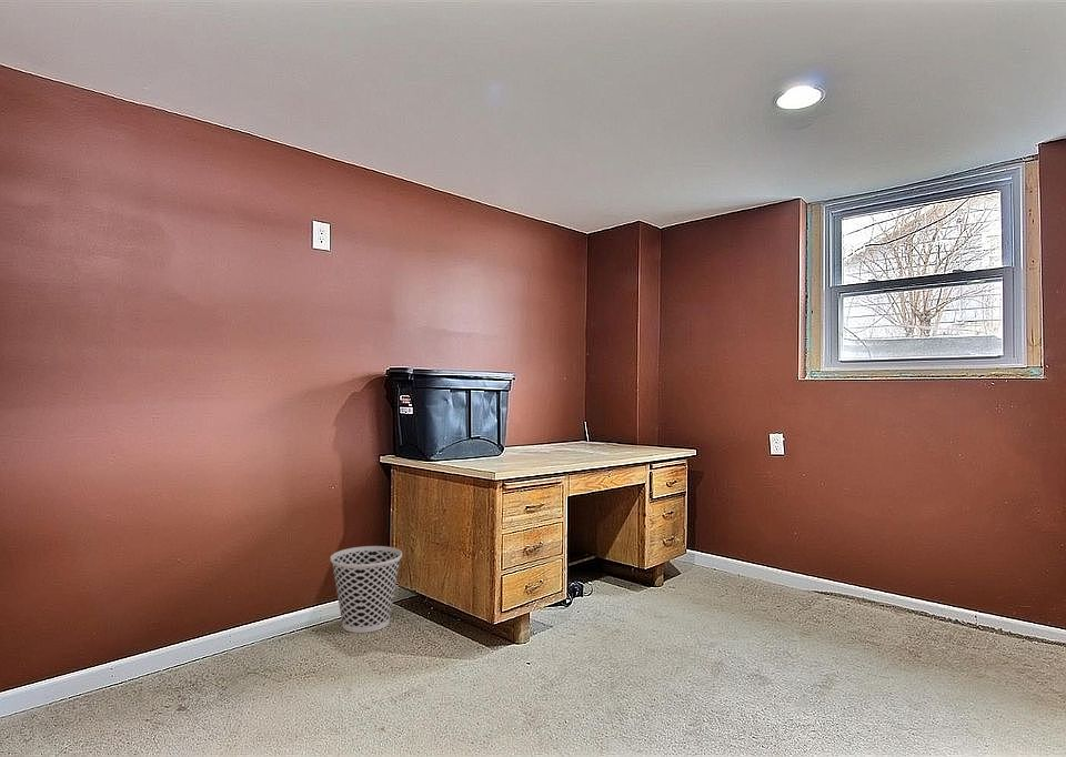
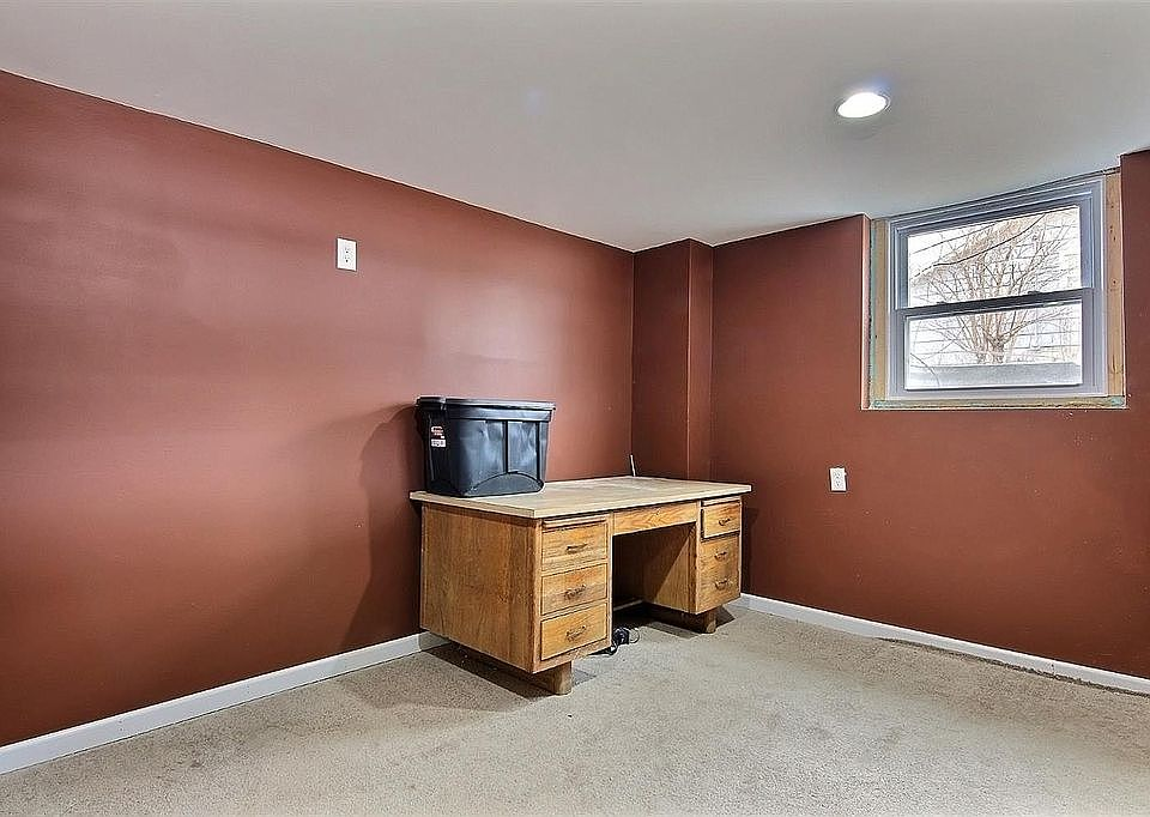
- wastebasket [330,545,403,634]
